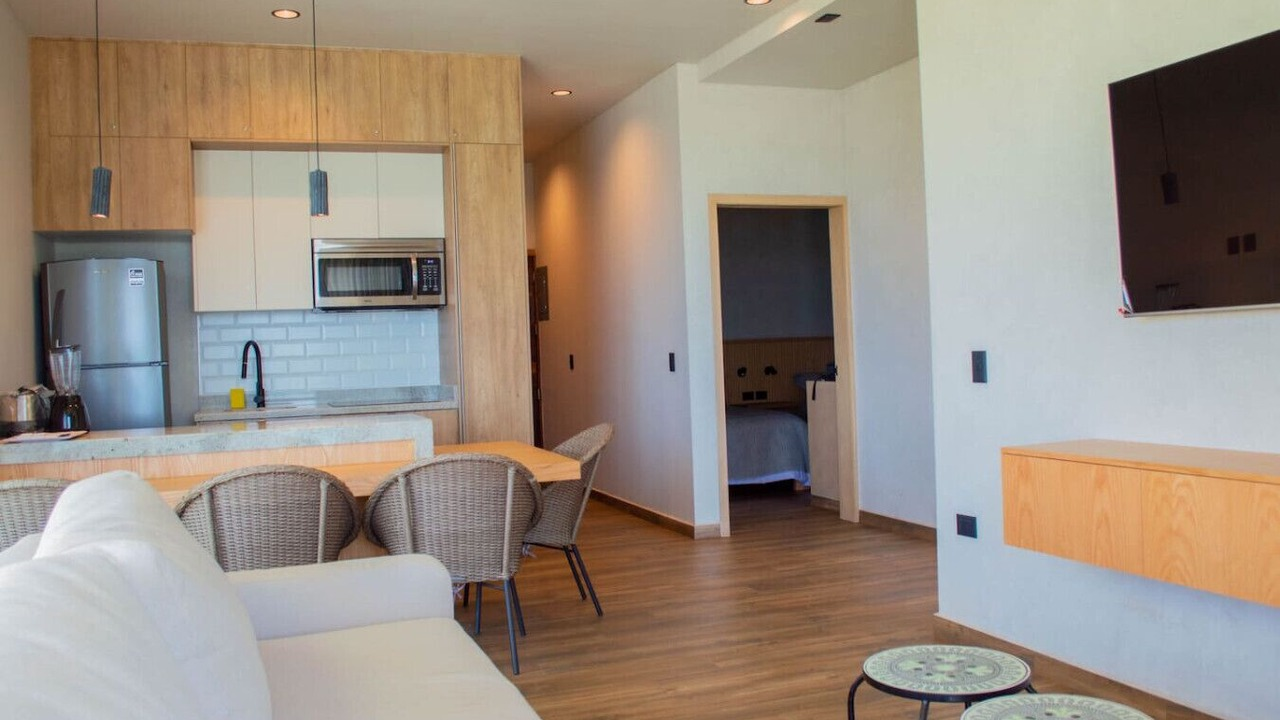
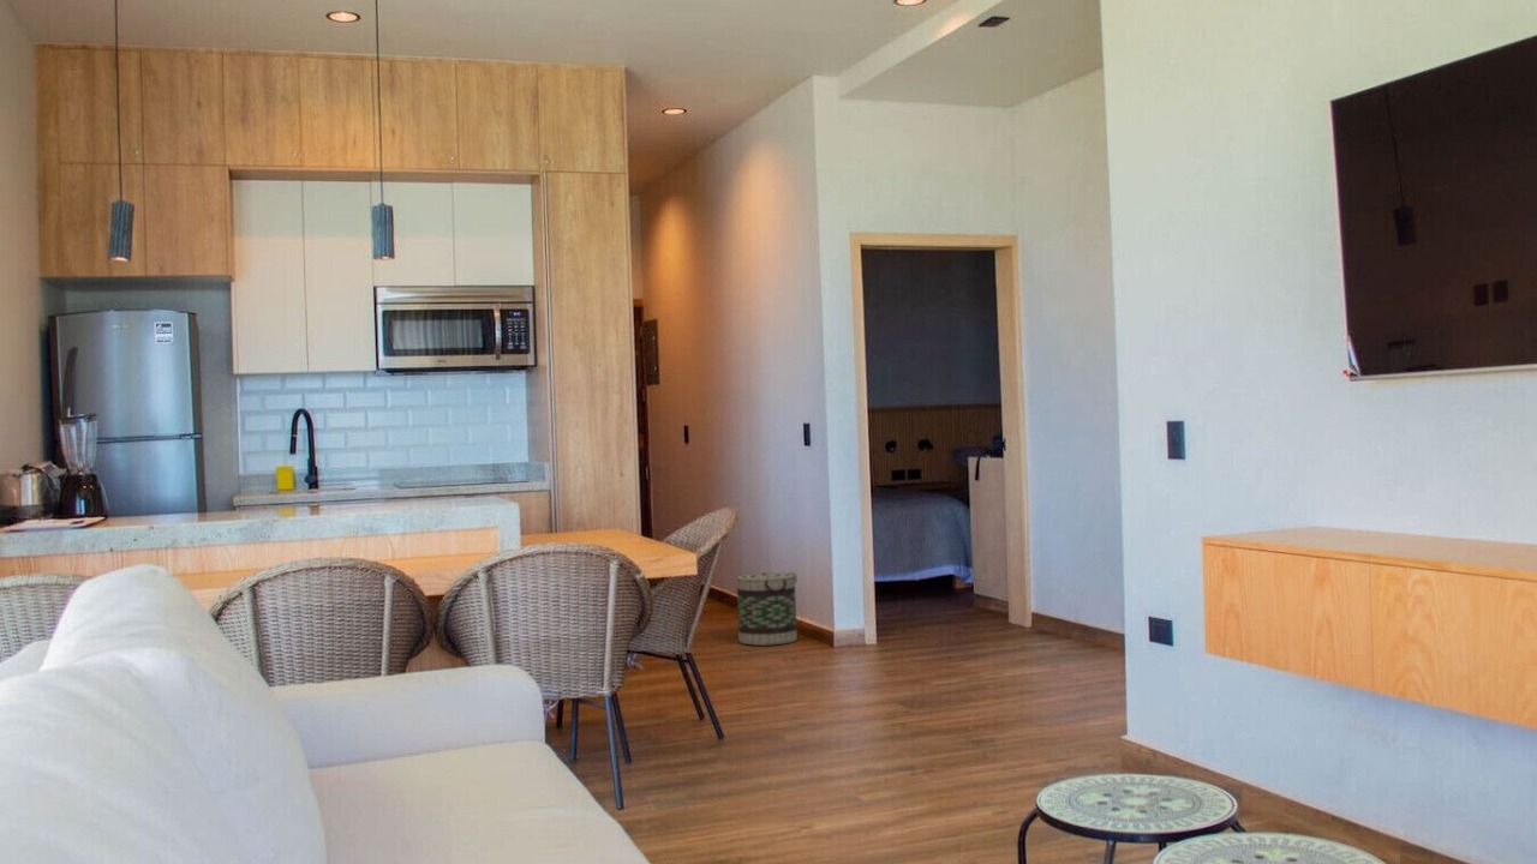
+ basket [736,571,799,647]
